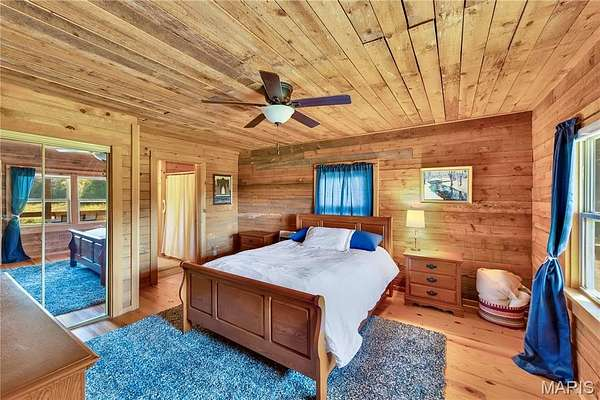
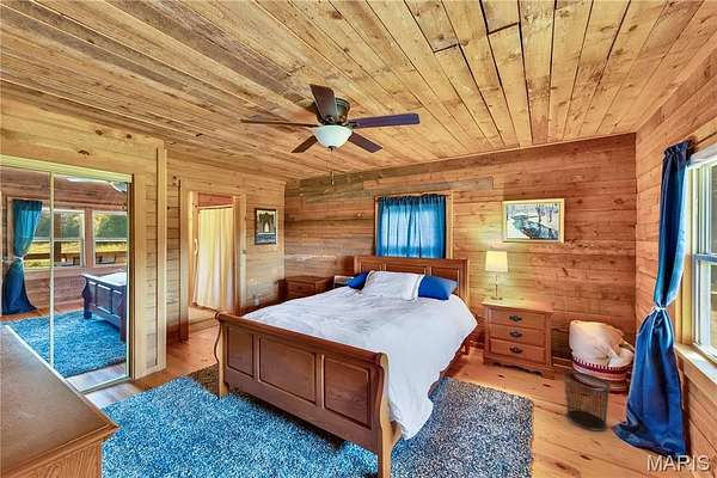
+ waste bin [562,370,612,433]
